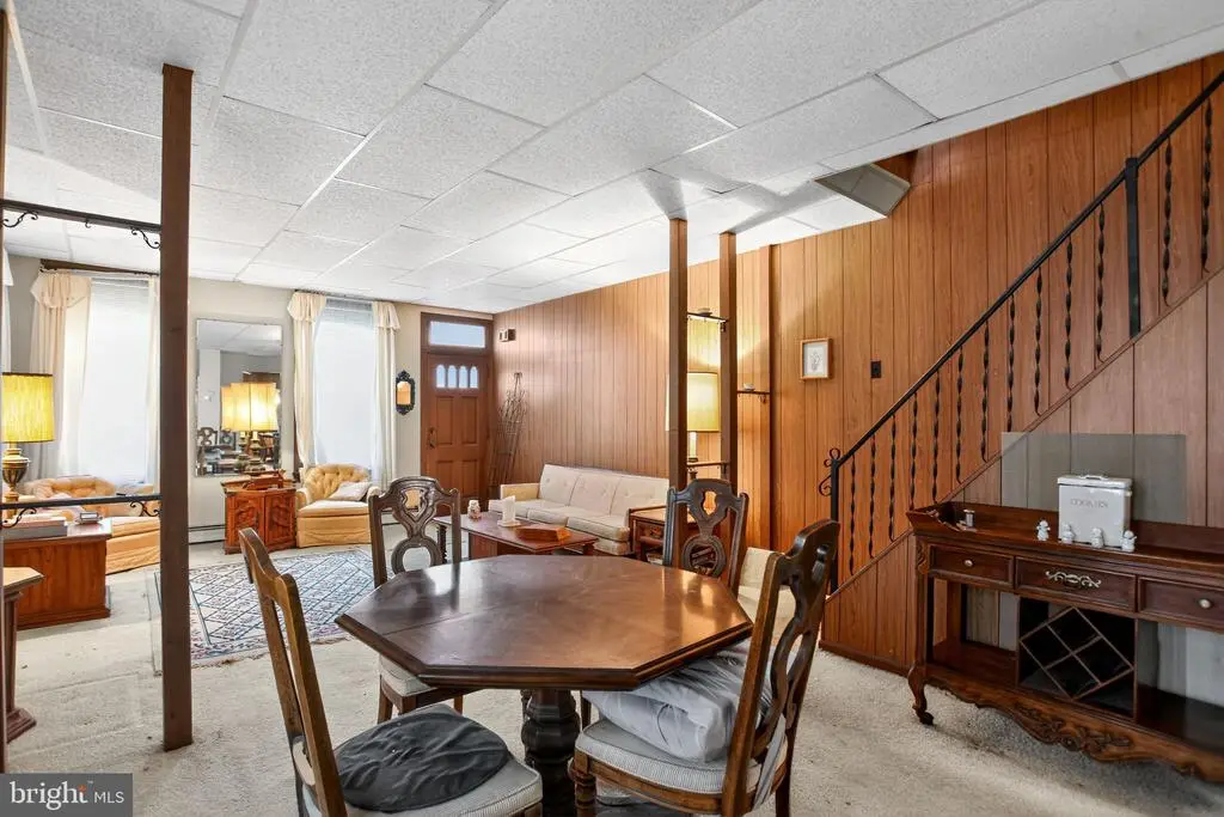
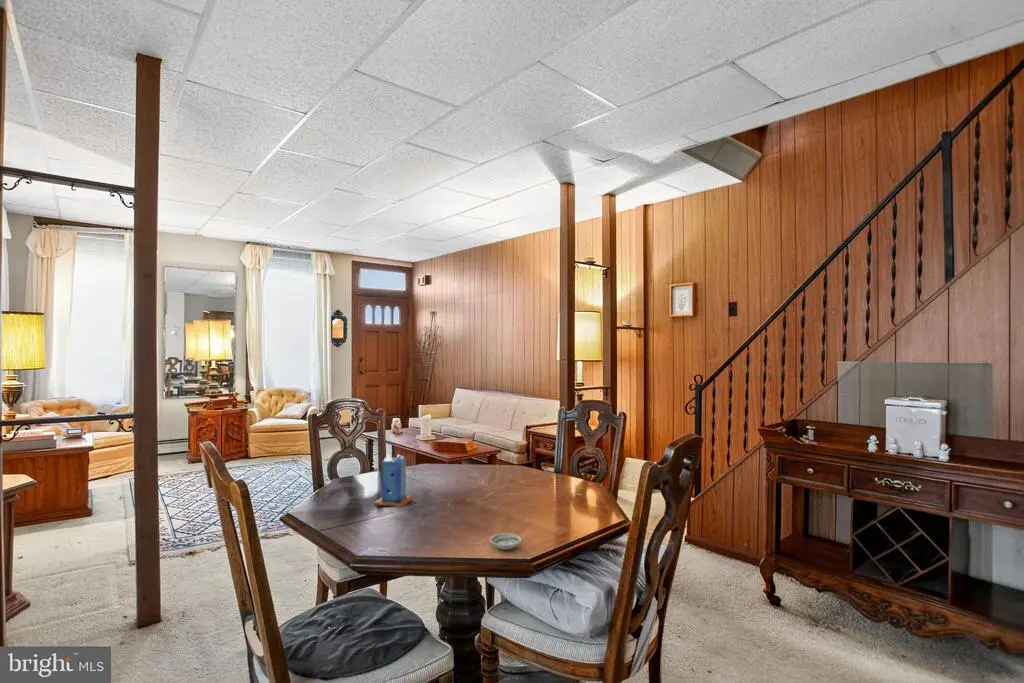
+ candle [373,451,414,508]
+ saucer [489,532,523,551]
